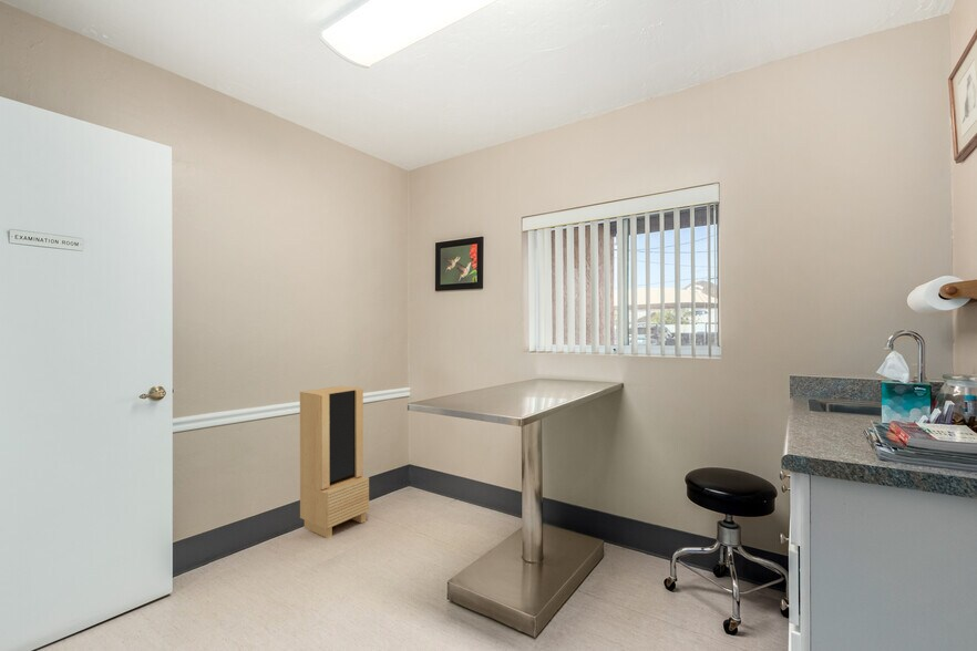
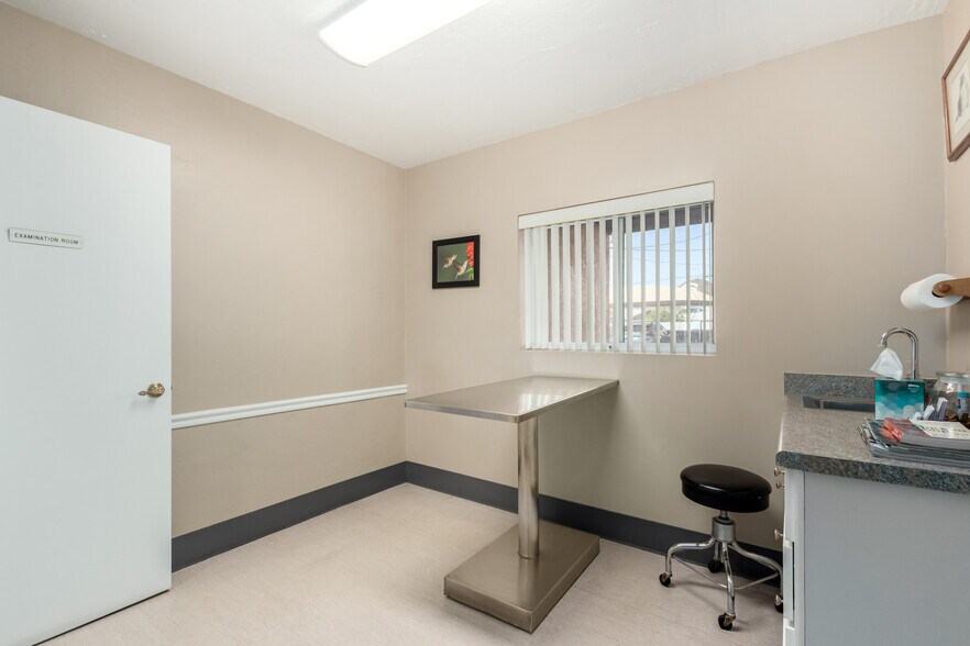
- storage cabinet [299,385,370,539]
